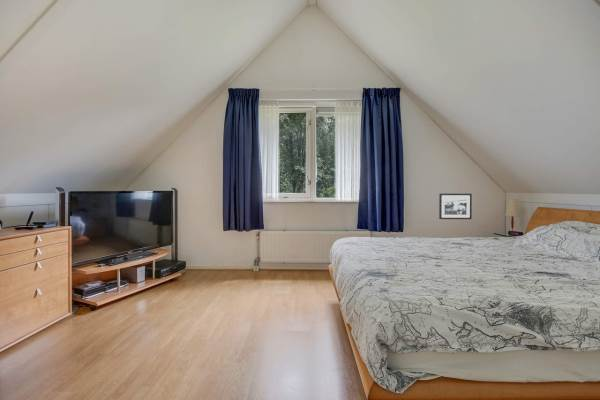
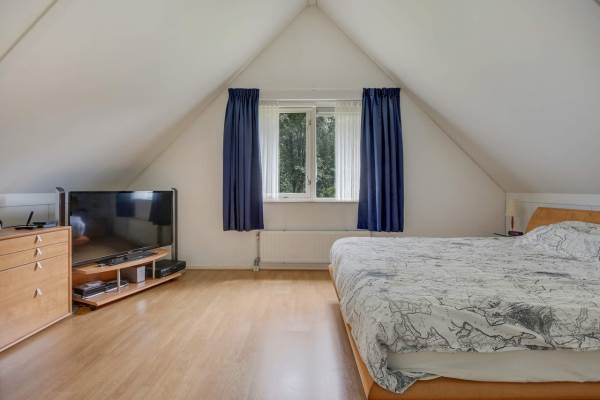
- picture frame [438,193,473,220]
